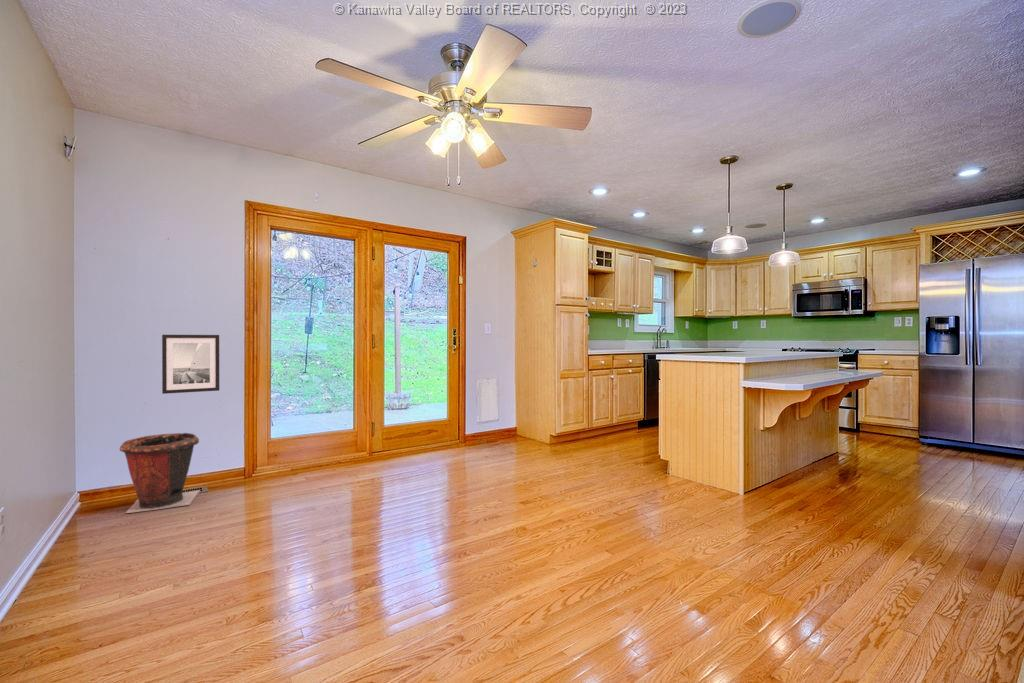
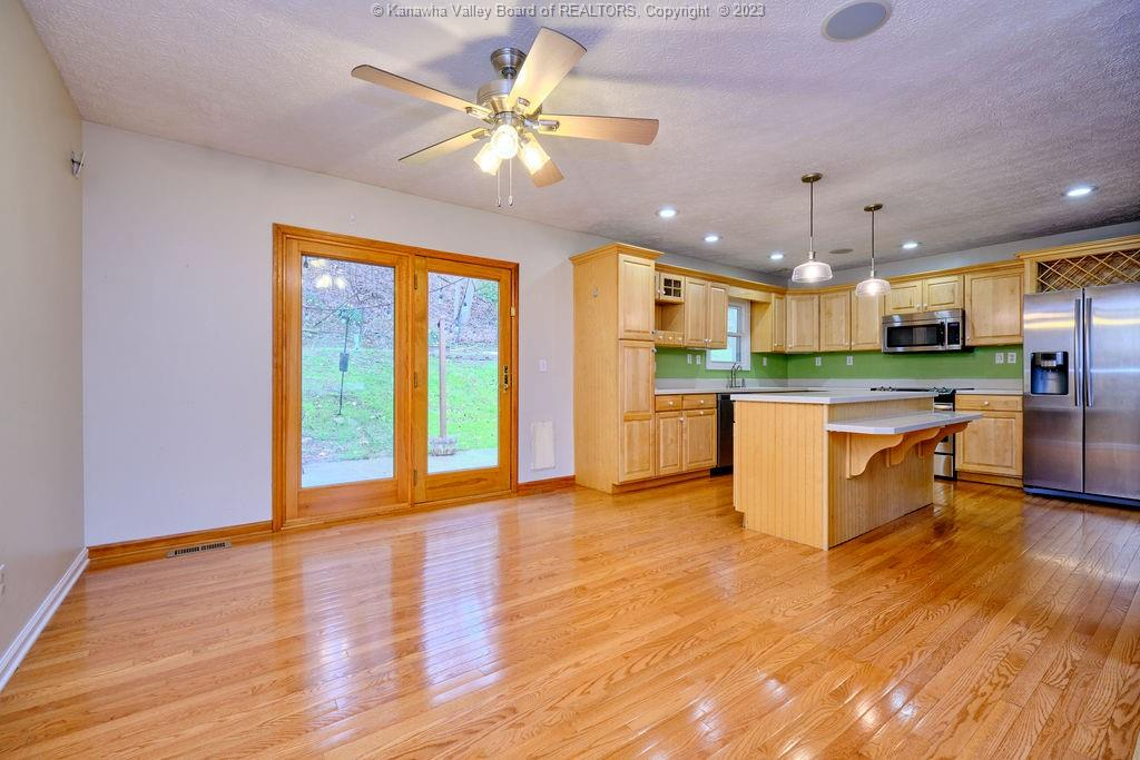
- waste bin [119,432,201,514]
- wall art [161,334,220,395]
